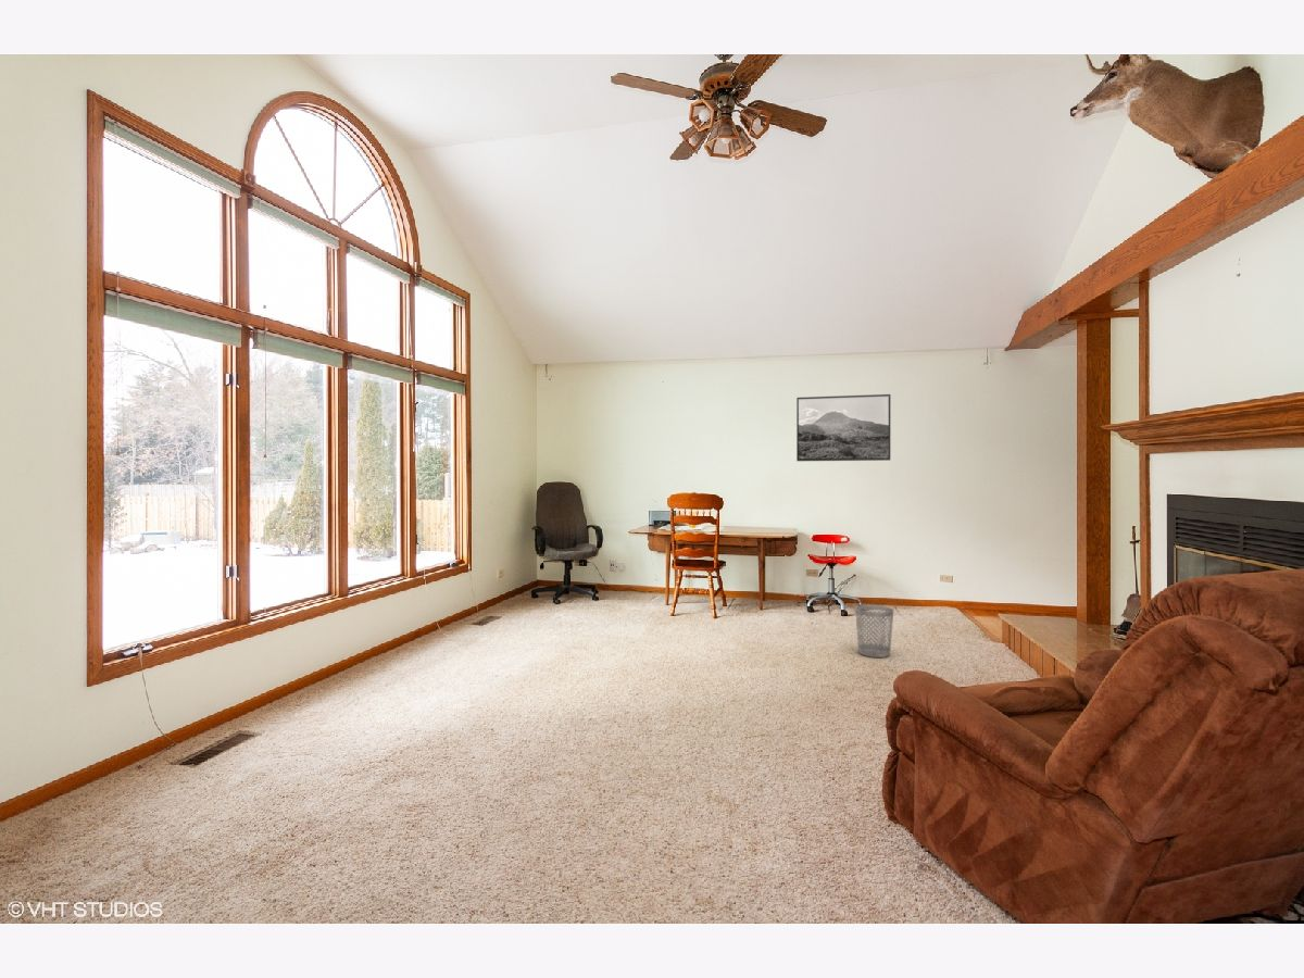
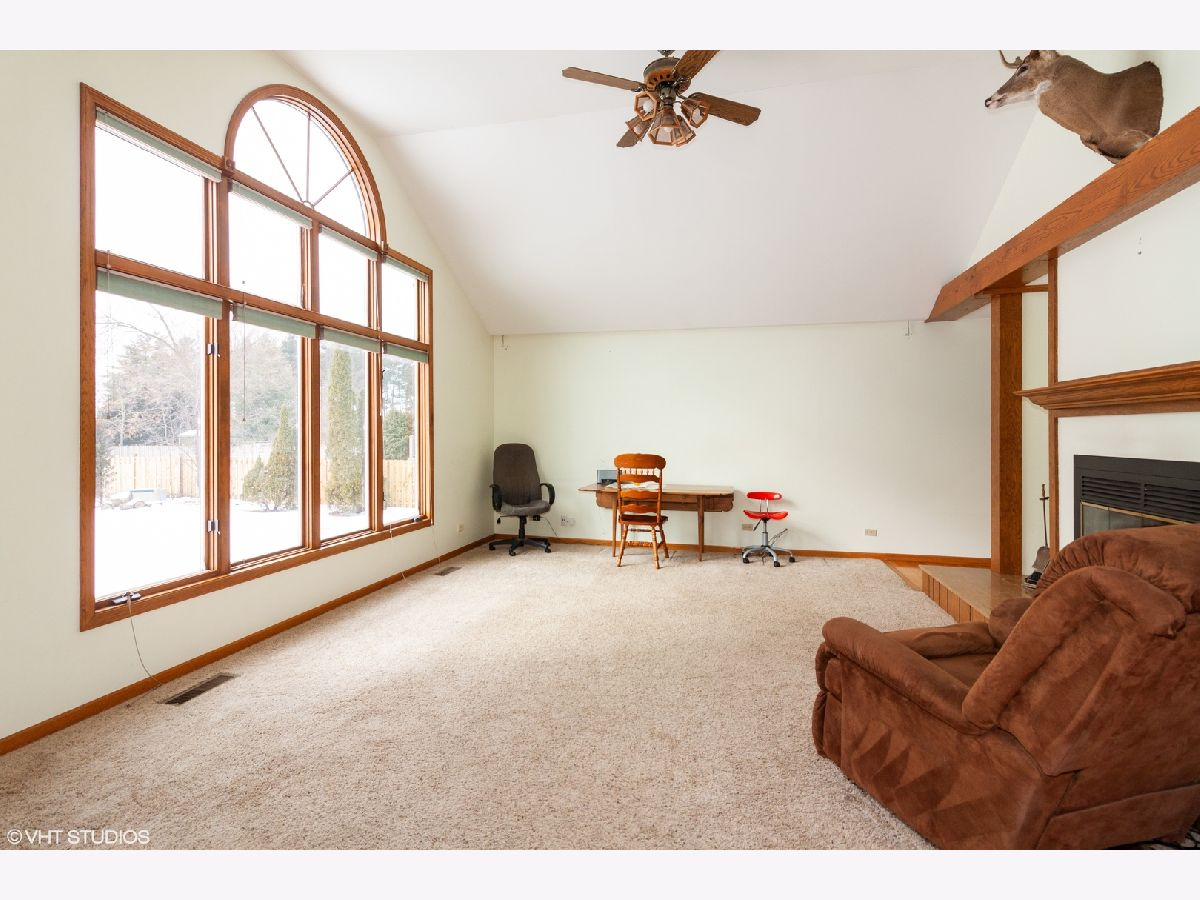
- wastebasket [854,604,894,659]
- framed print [795,393,892,462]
